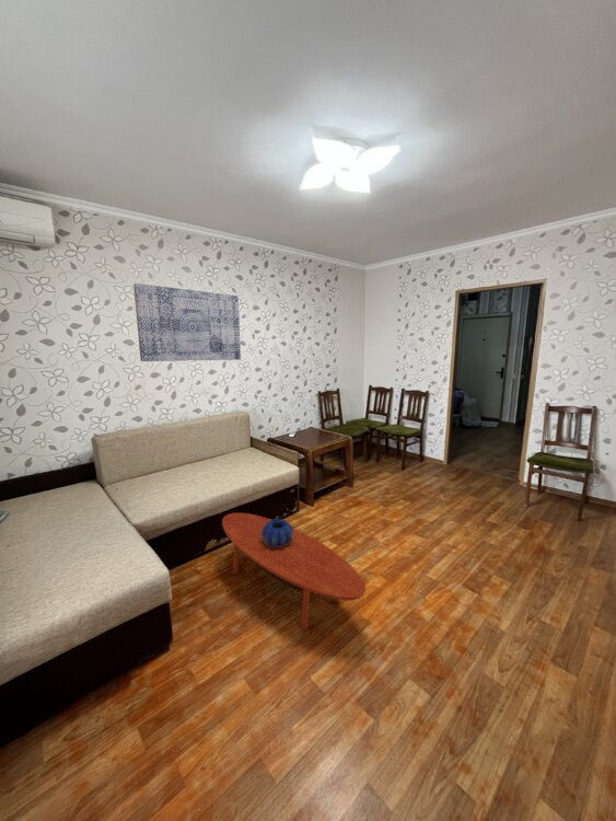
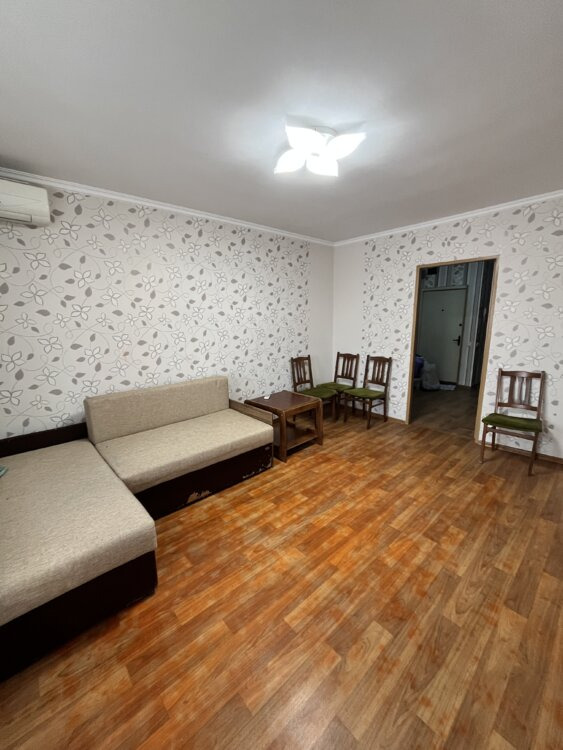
- wall art [132,282,242,362]
- decorative bowl [261,518,294,547]
- coffee table [221,512,367,632]
